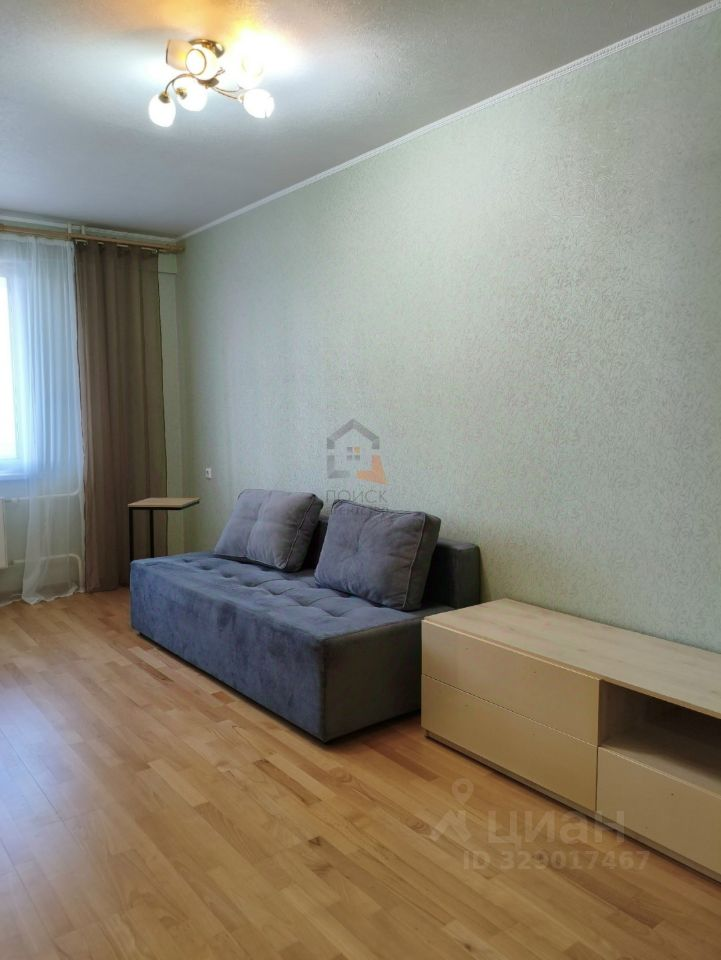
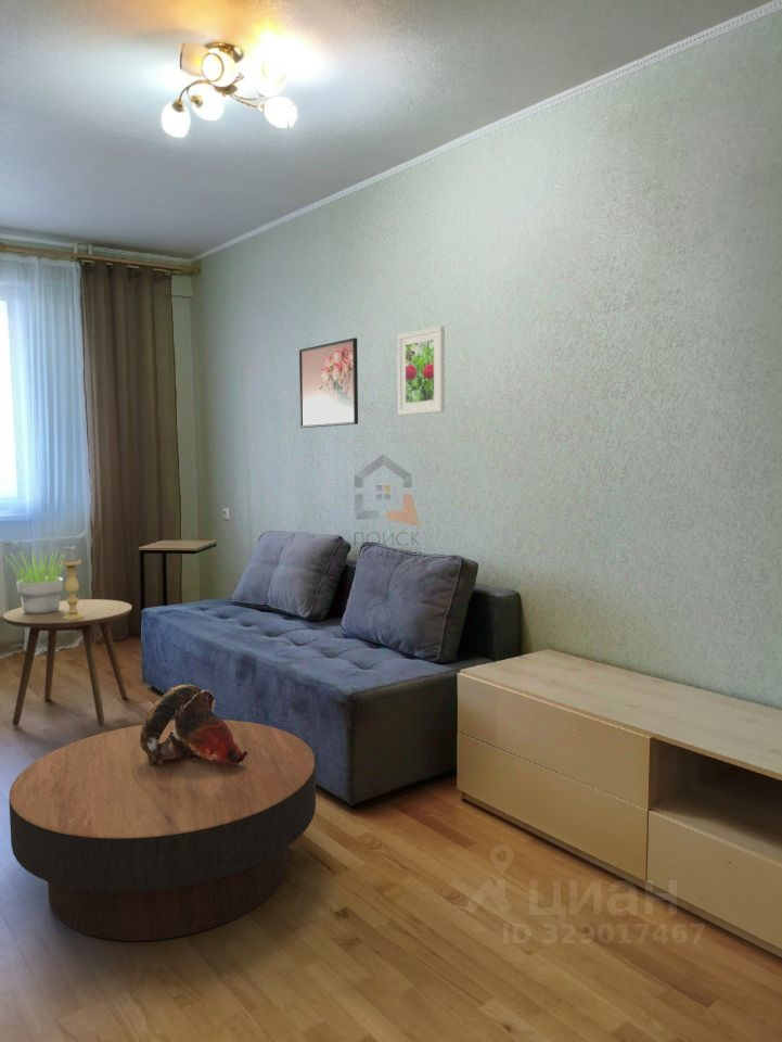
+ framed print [298,336,359,429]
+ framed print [396,325,446,417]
+ potted plant [7,547,66,613]
+ candle holder [60,546,84,620]
+ decorative bowl [140,684,247,765]
+ side table [2,598,133,727]
+ coffee table [8,719,317,942]
